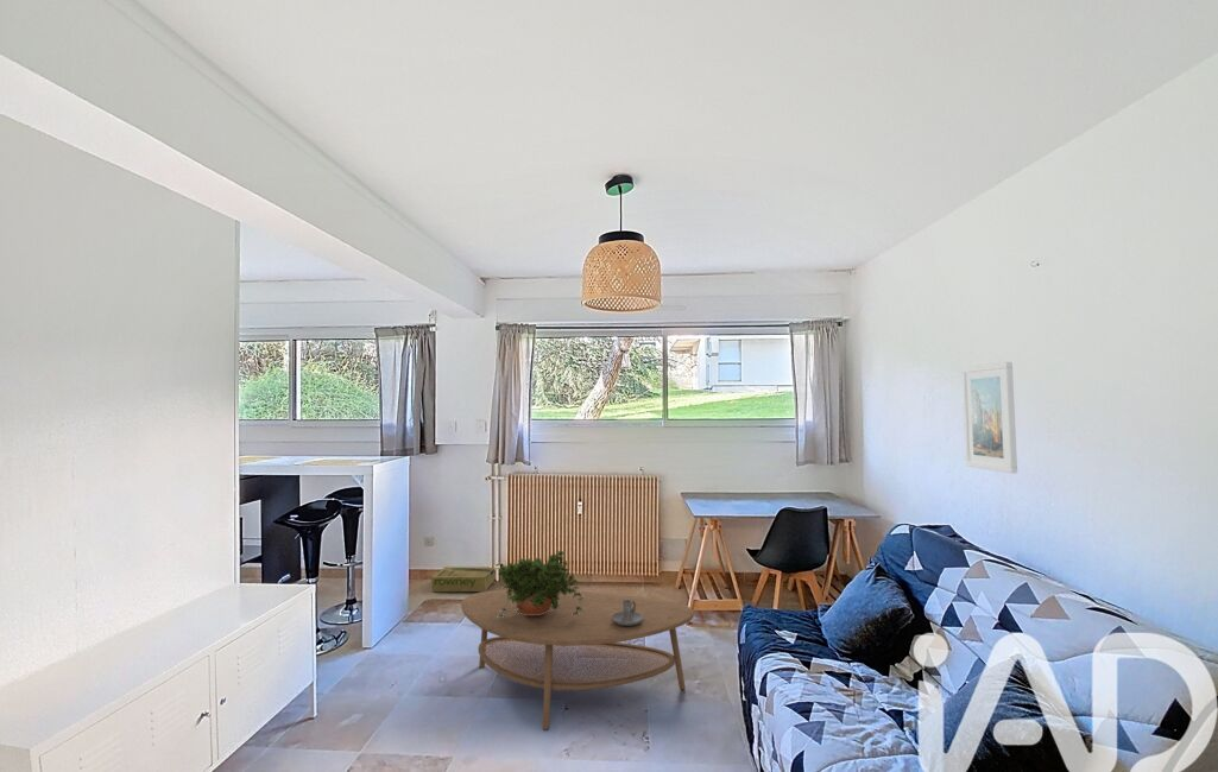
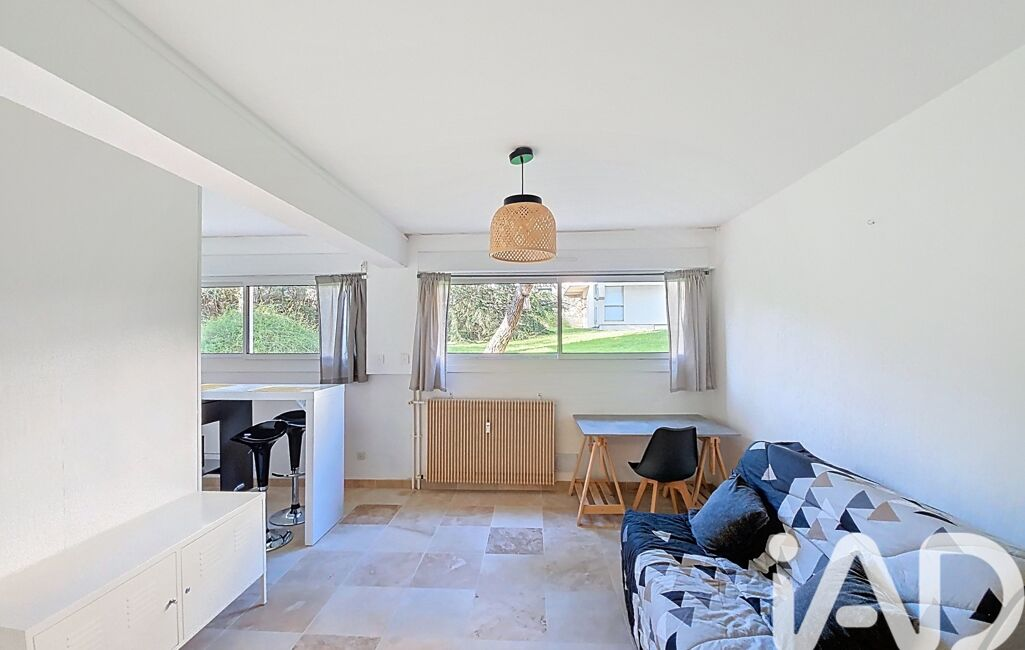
- candle holder [612,600,643,626]
- potted plant [497,549,585,618]
- cardboard box [430,565,496,593]
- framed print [960,361,1018,474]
- coffee table [460,589,695,732]
